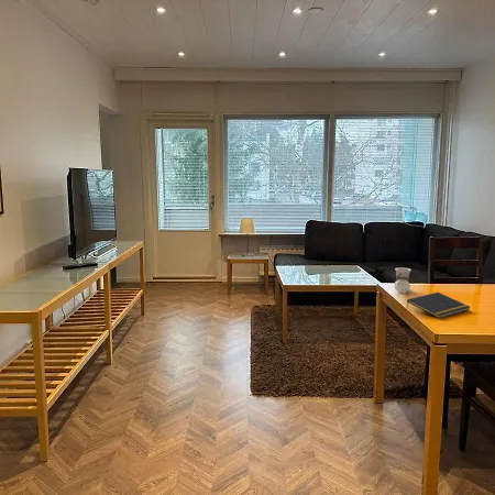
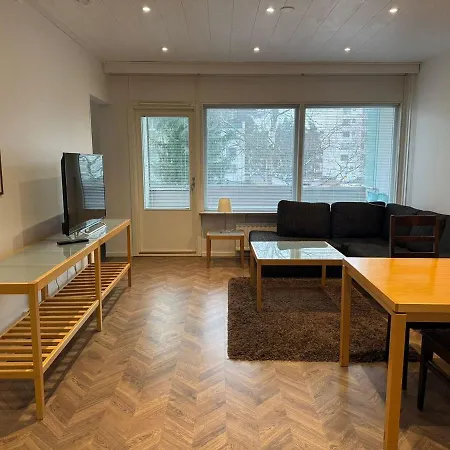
- cup [393,267,411,294]
- notepad [405,292,471,319]
